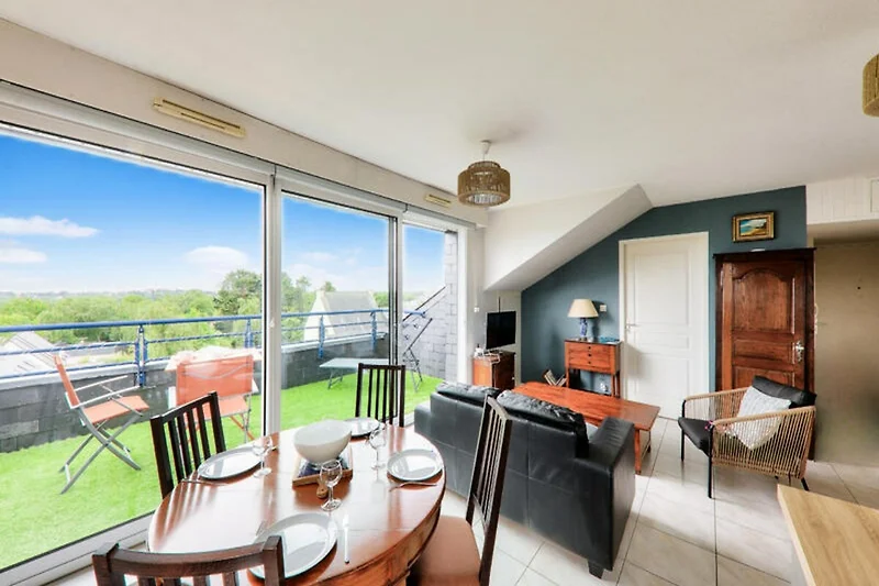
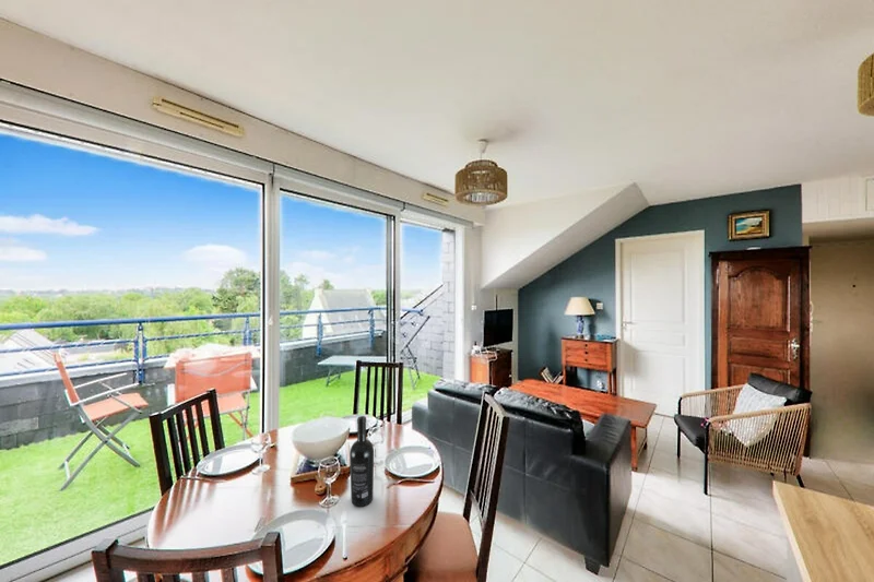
+ wine bottle [349,415,375,508]
